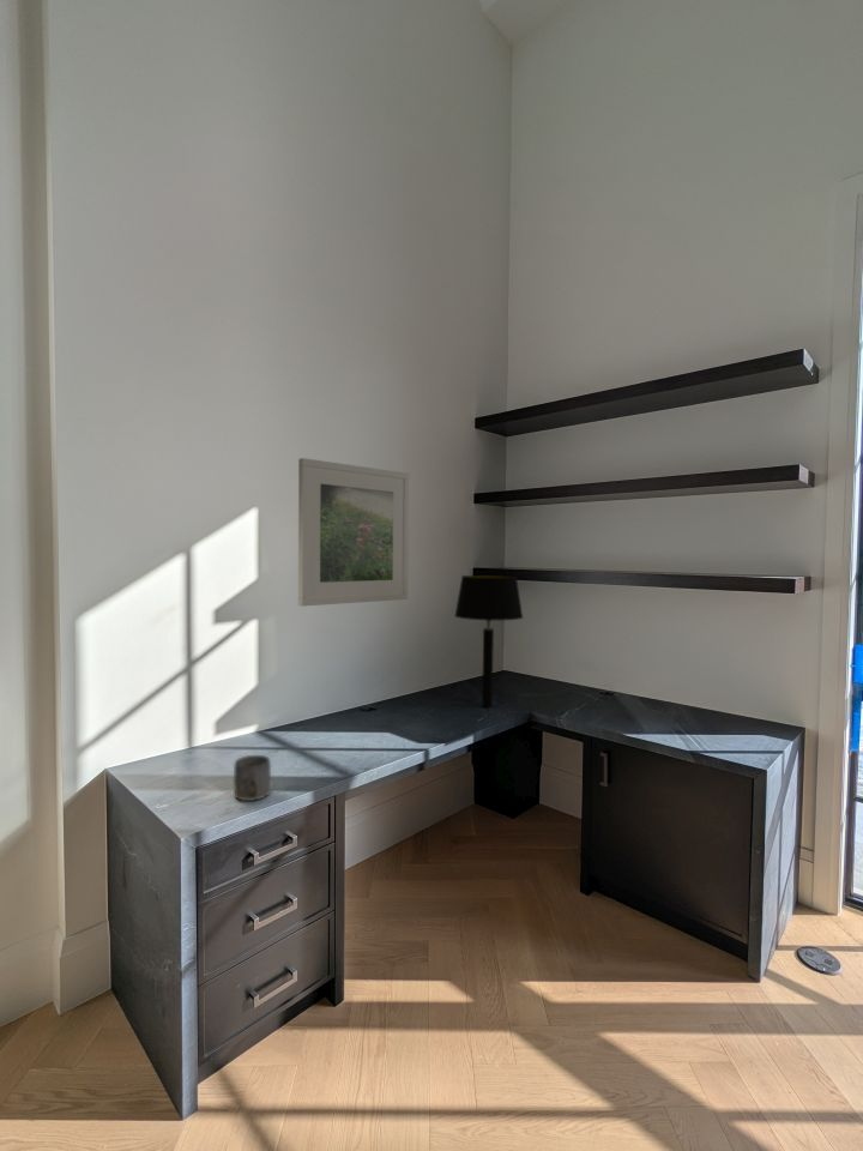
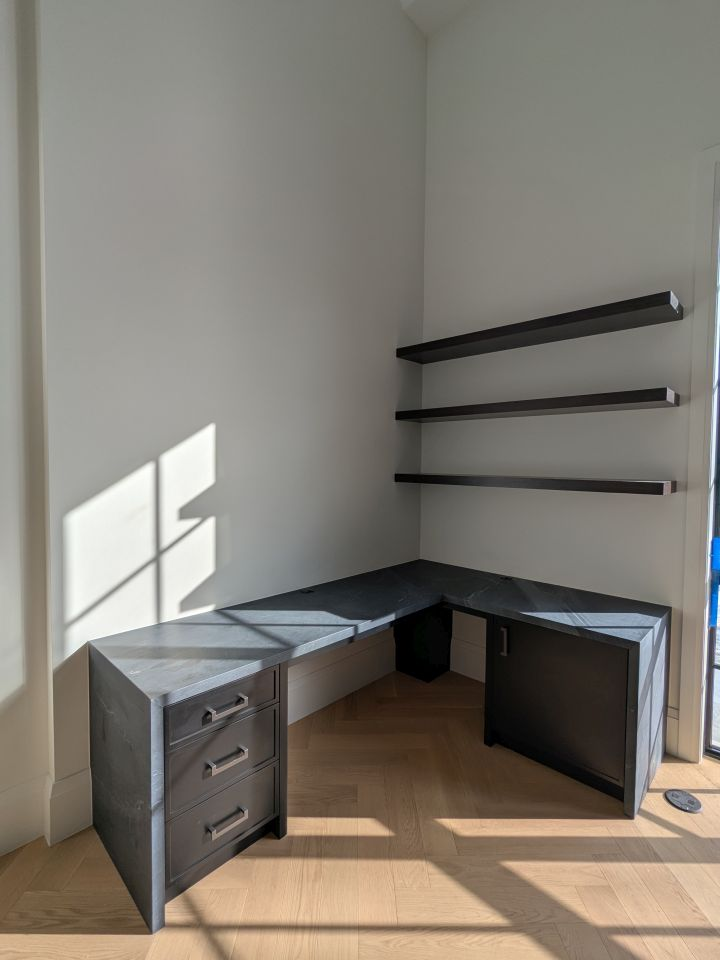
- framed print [297,457,410,607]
- mug [233,754,272,802]
- table lamp [453,574,524,709]
